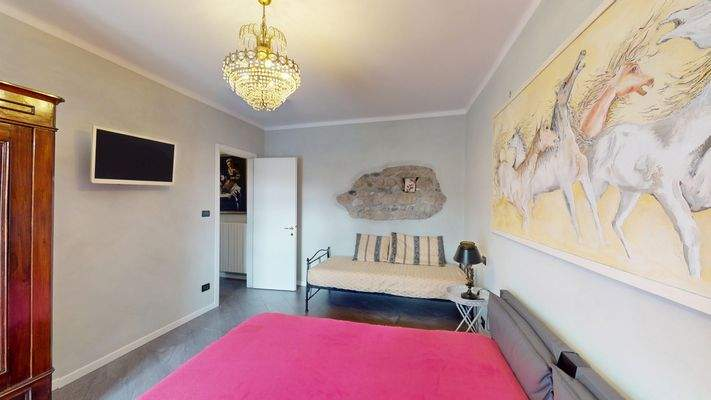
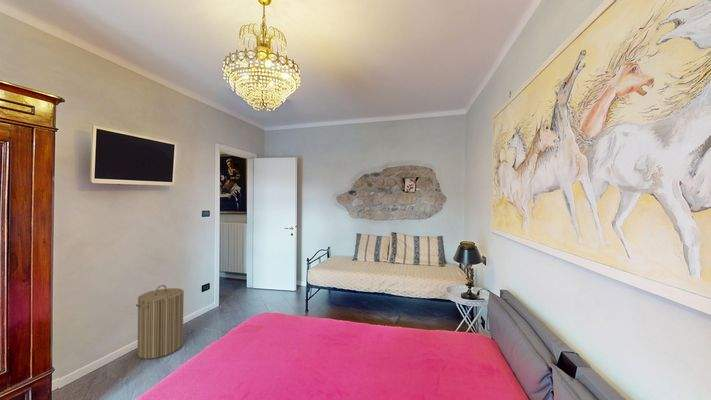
+ laundry hamper [135,284,185,360]
